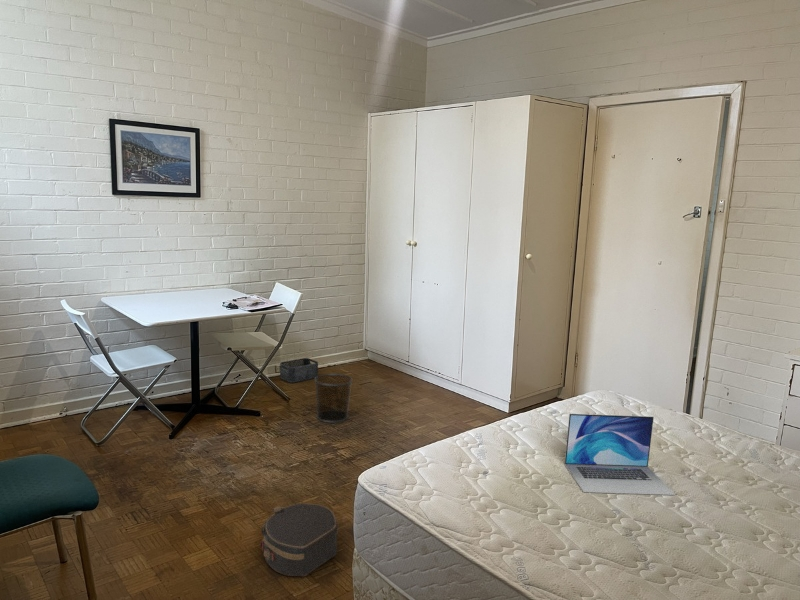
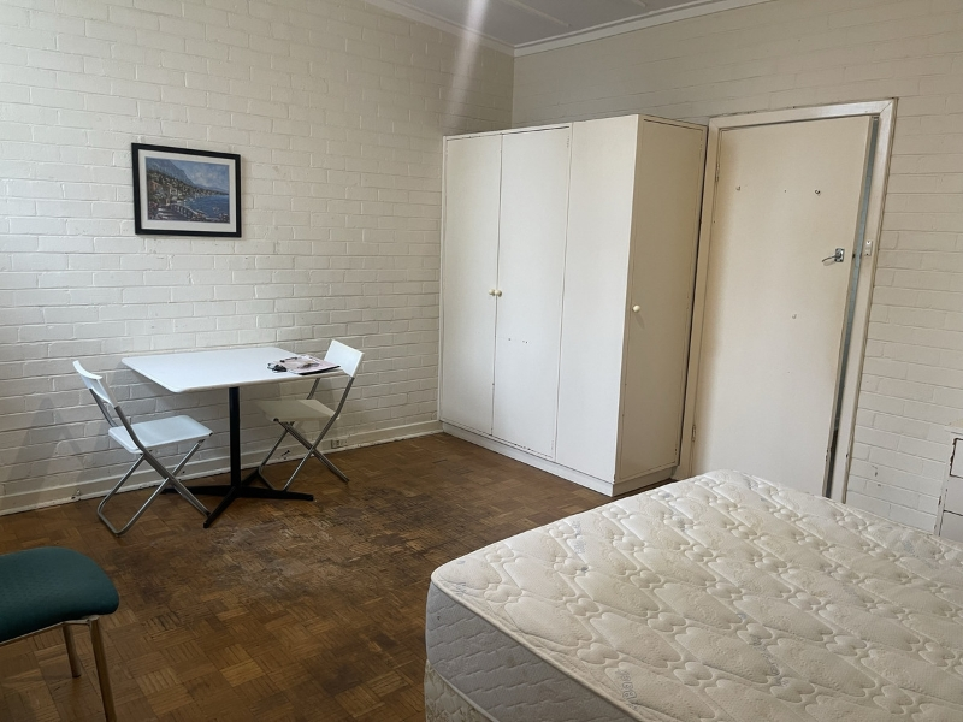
- hat box [259,503,339,577]
- laptop [564,413,676,496]
- waste bin [314,373,353,424]
- storage bin [279,357,319,383]
